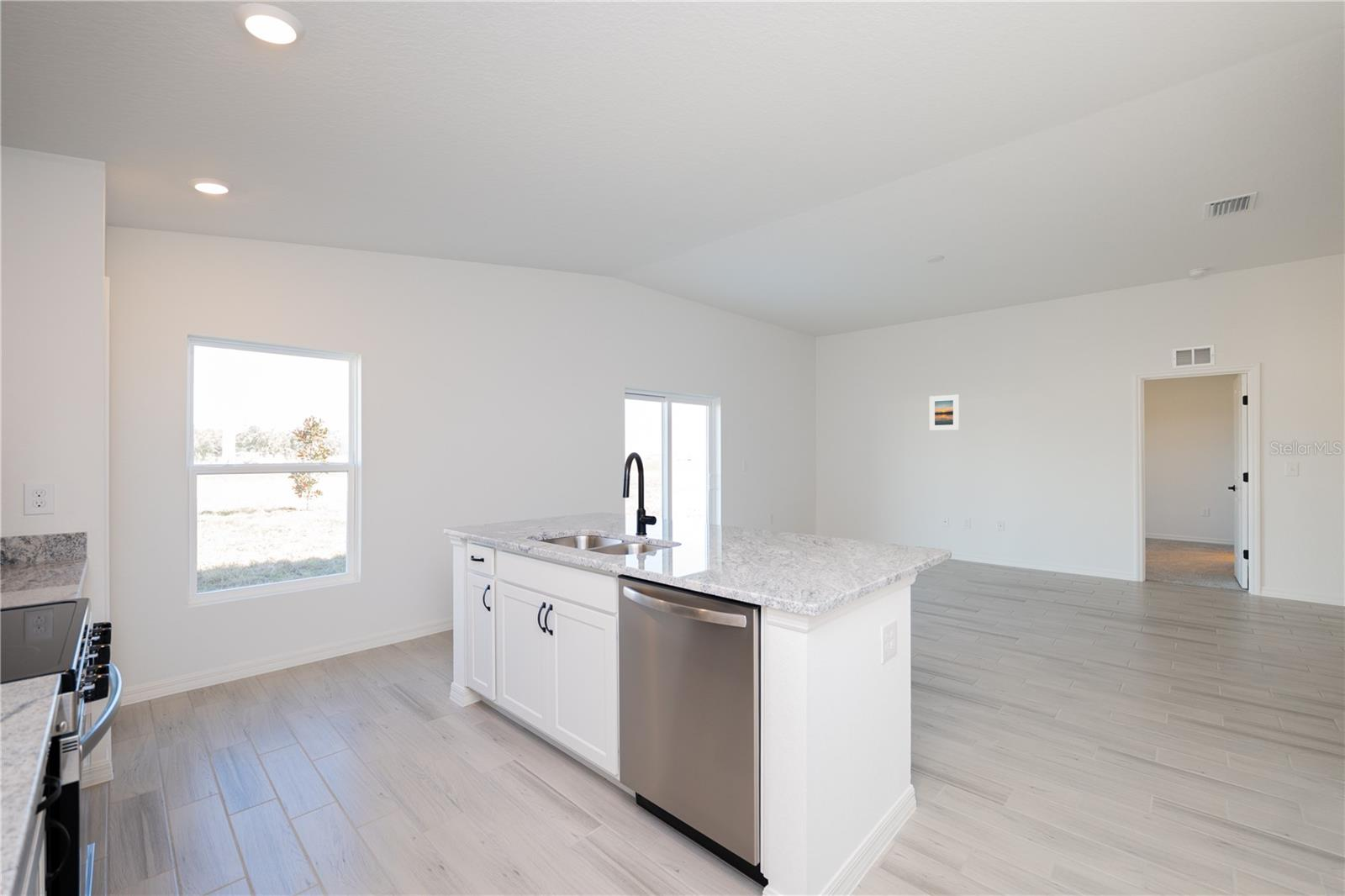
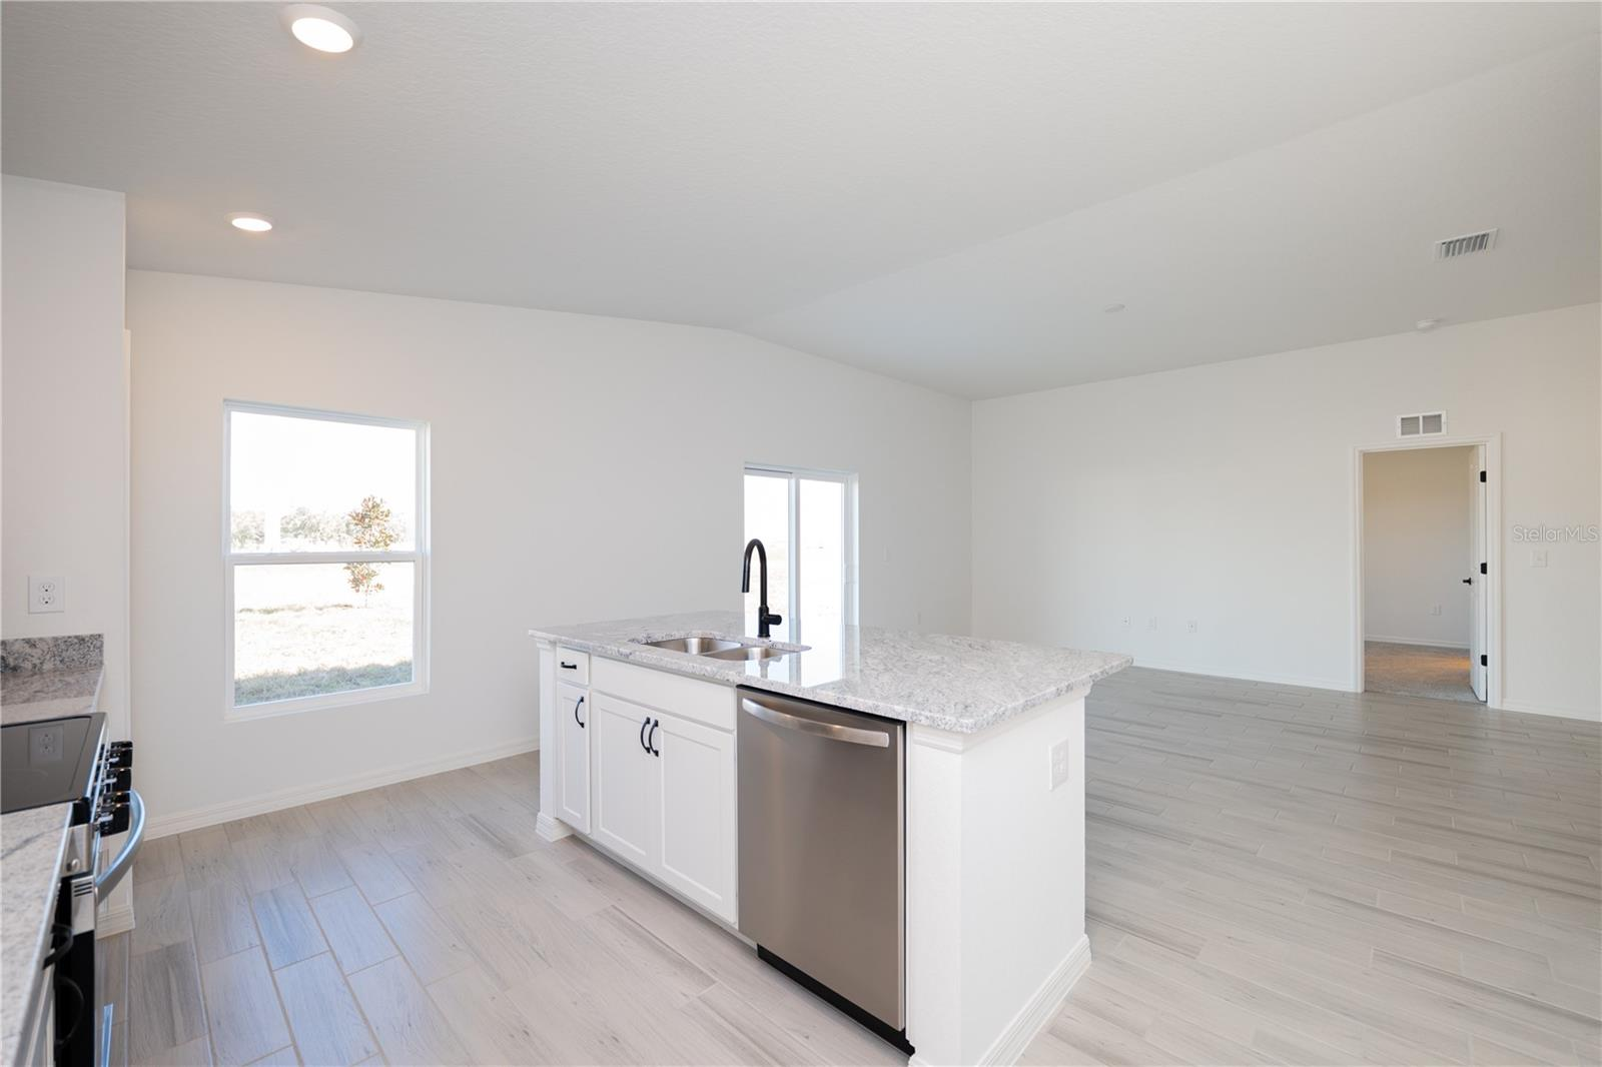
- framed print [929,394,960,431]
